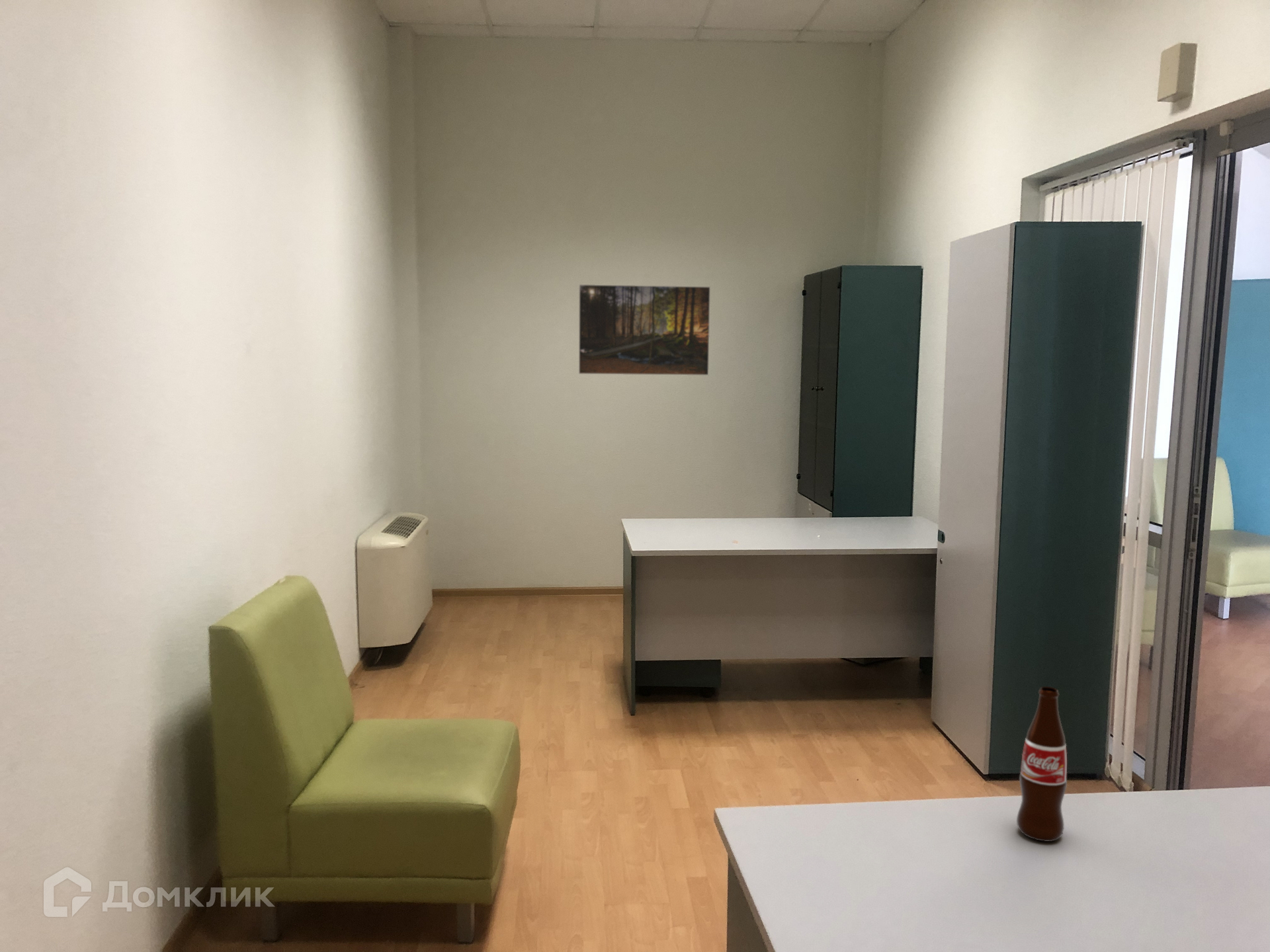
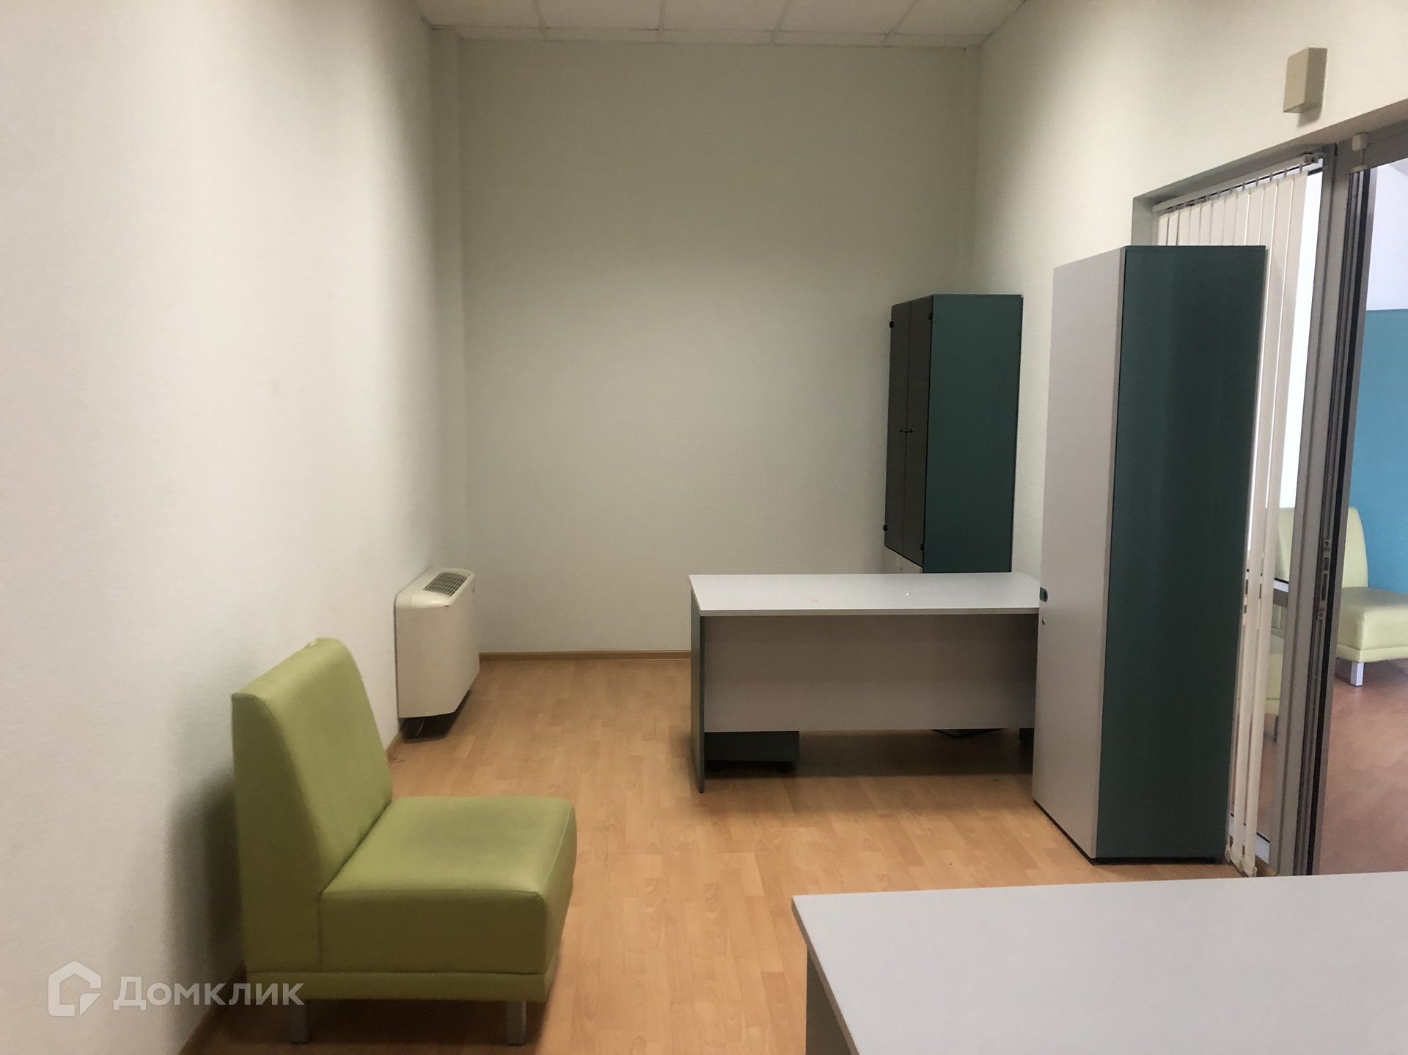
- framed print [578,284,711,376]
- bottle [1016,686,1068,842]
